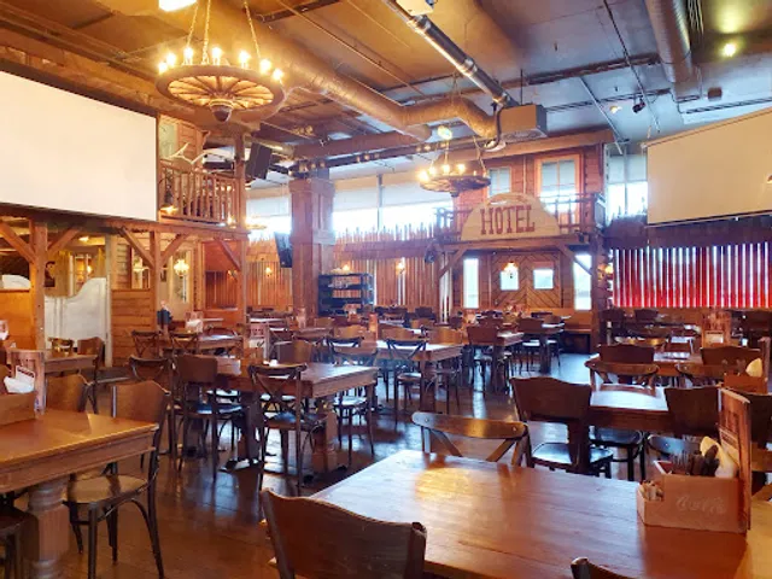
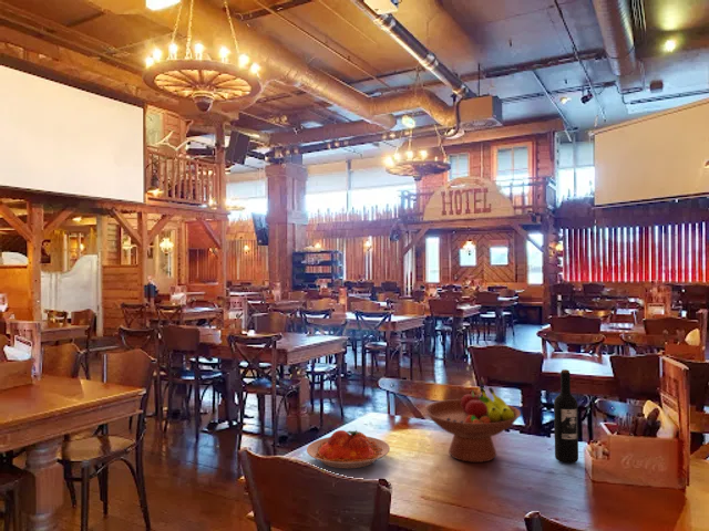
+ fruit bowl [423,385,522,464]
+ plate [306,429,391,469]
+ wine bottle [553,368,579,464]
